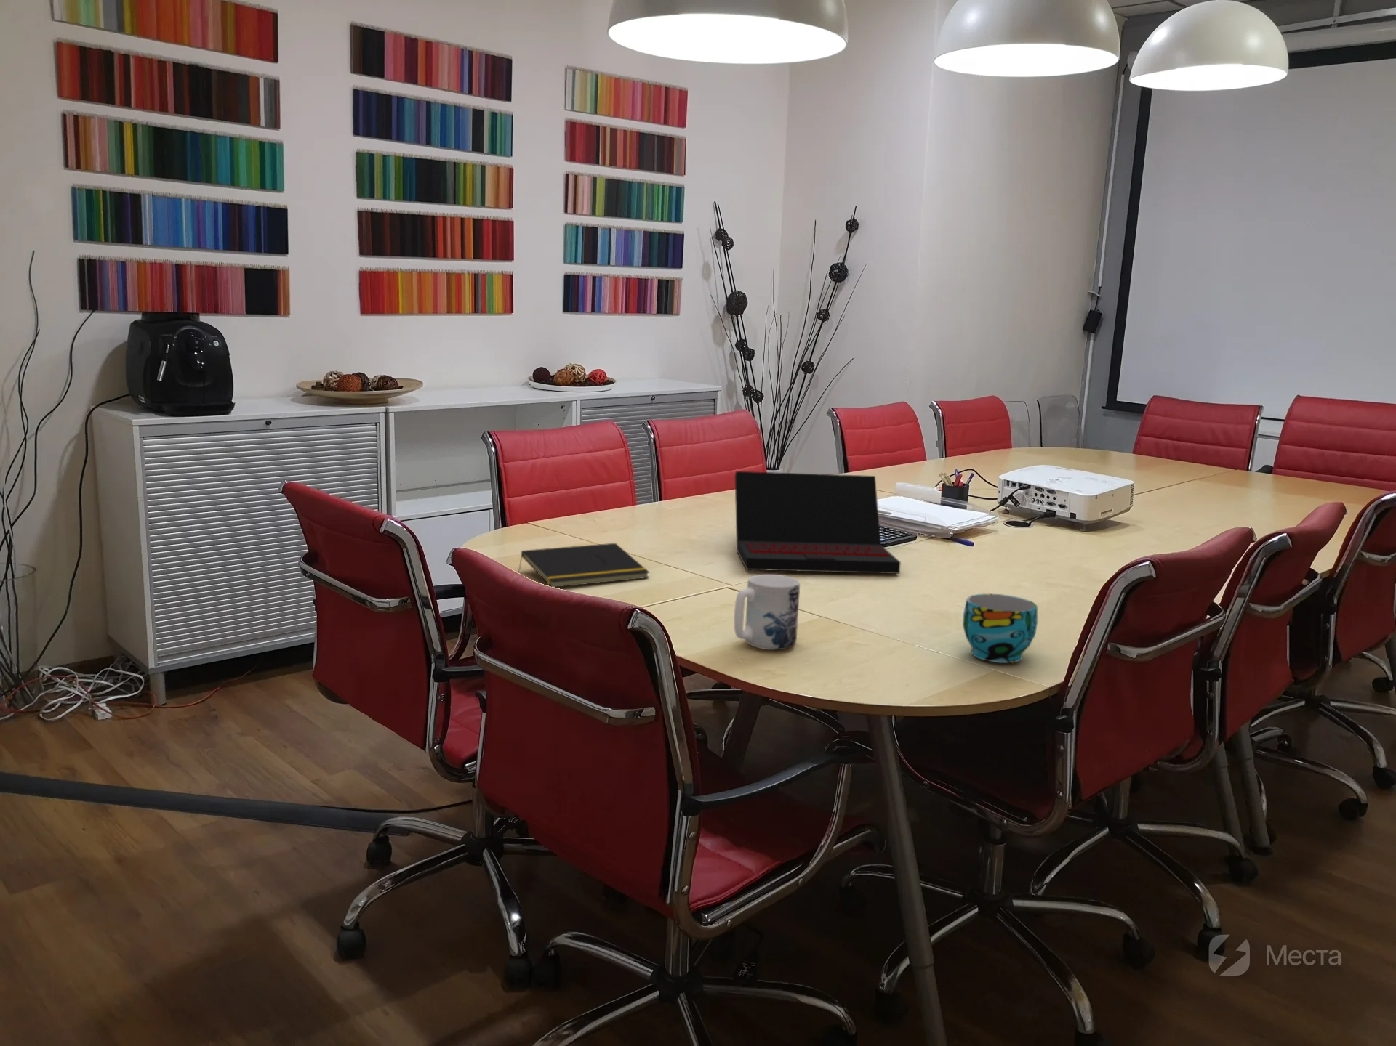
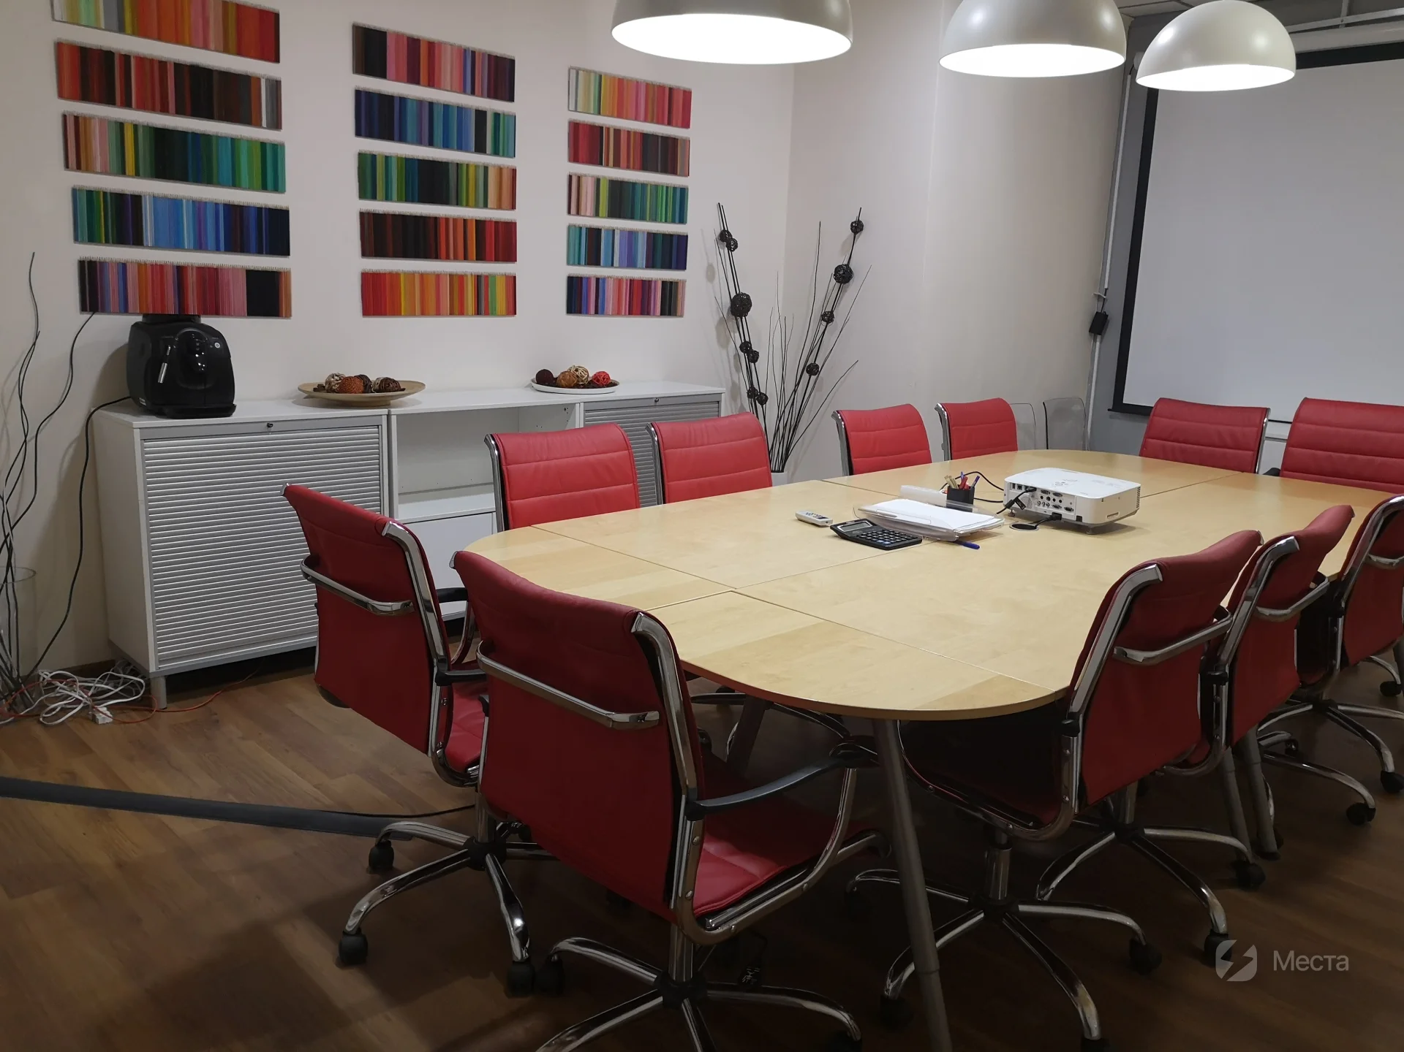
- laptop [734,470,901,575]
- notepad [518,543,650,588]
- cup [962,593,1039,664]
- mug [733,574,800,650]
